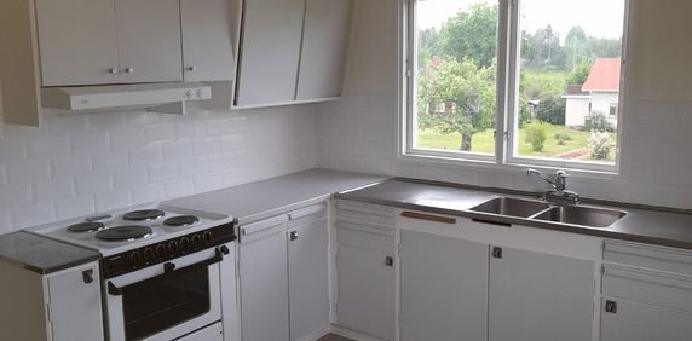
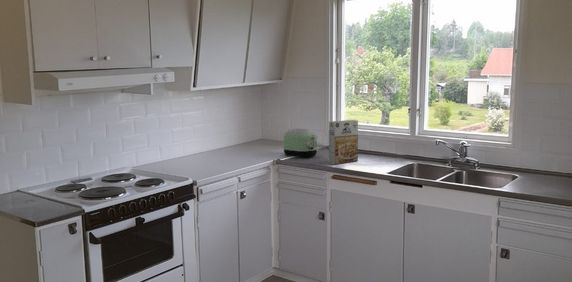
+ cereal box [328,119,359,165]
+ toaster [282,128,318,159]
